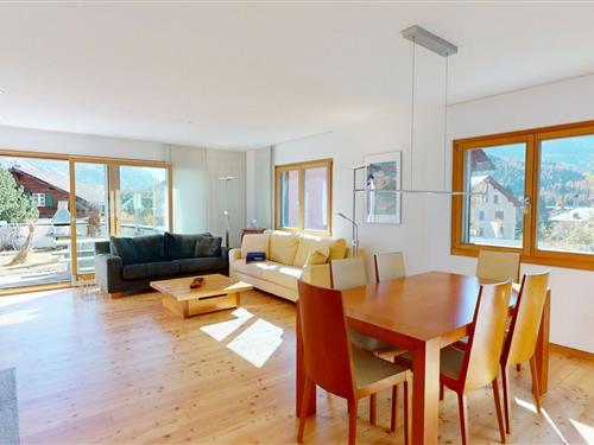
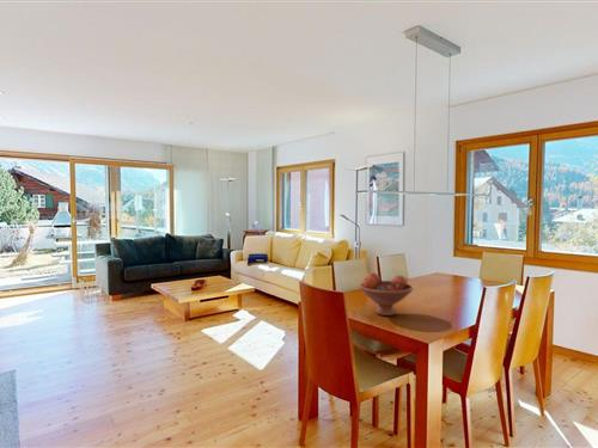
+ fruit bowl [359,271,415,317]
